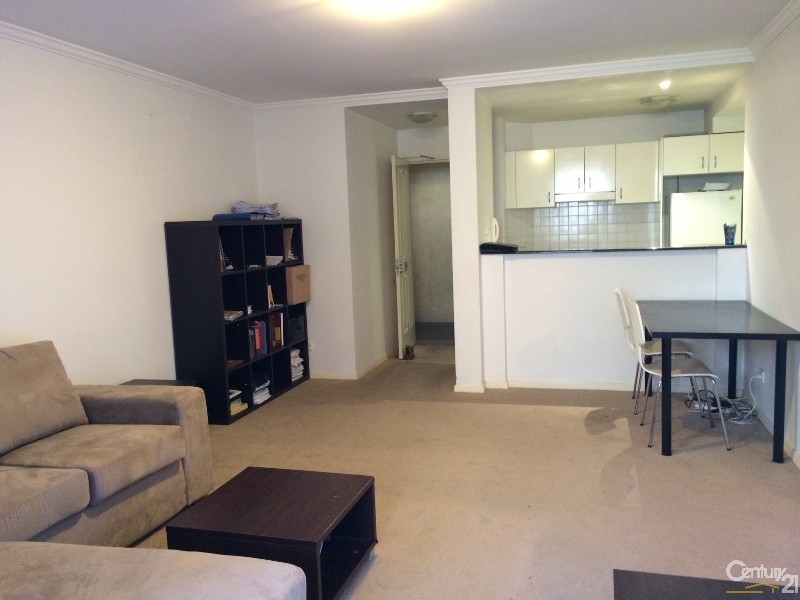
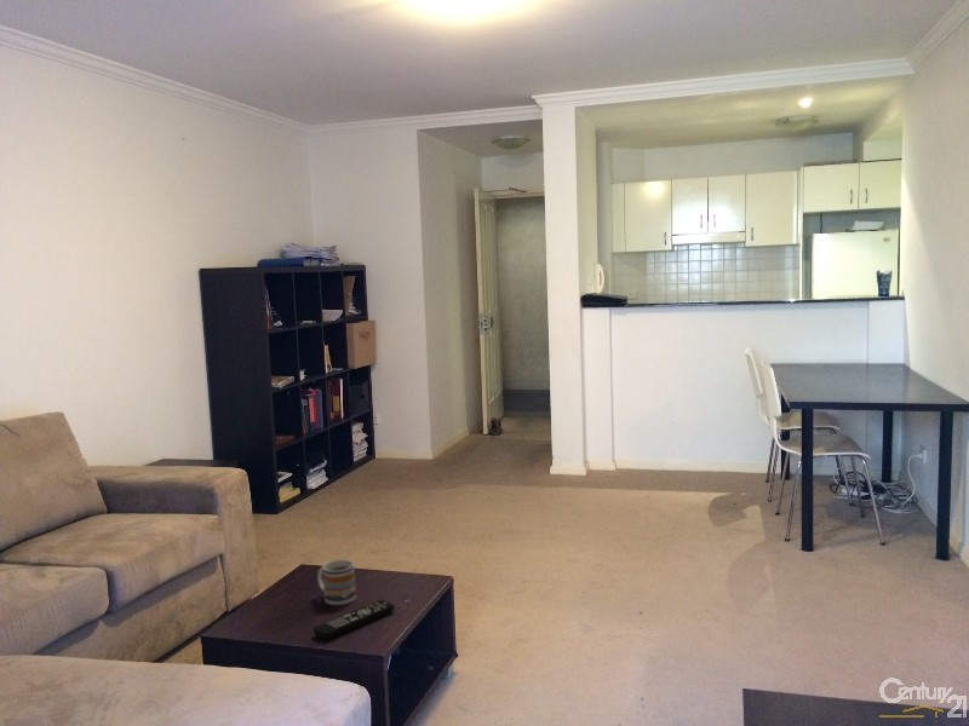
+ mug [316,559,357,606]
+ remote control [313,599,396,641]
